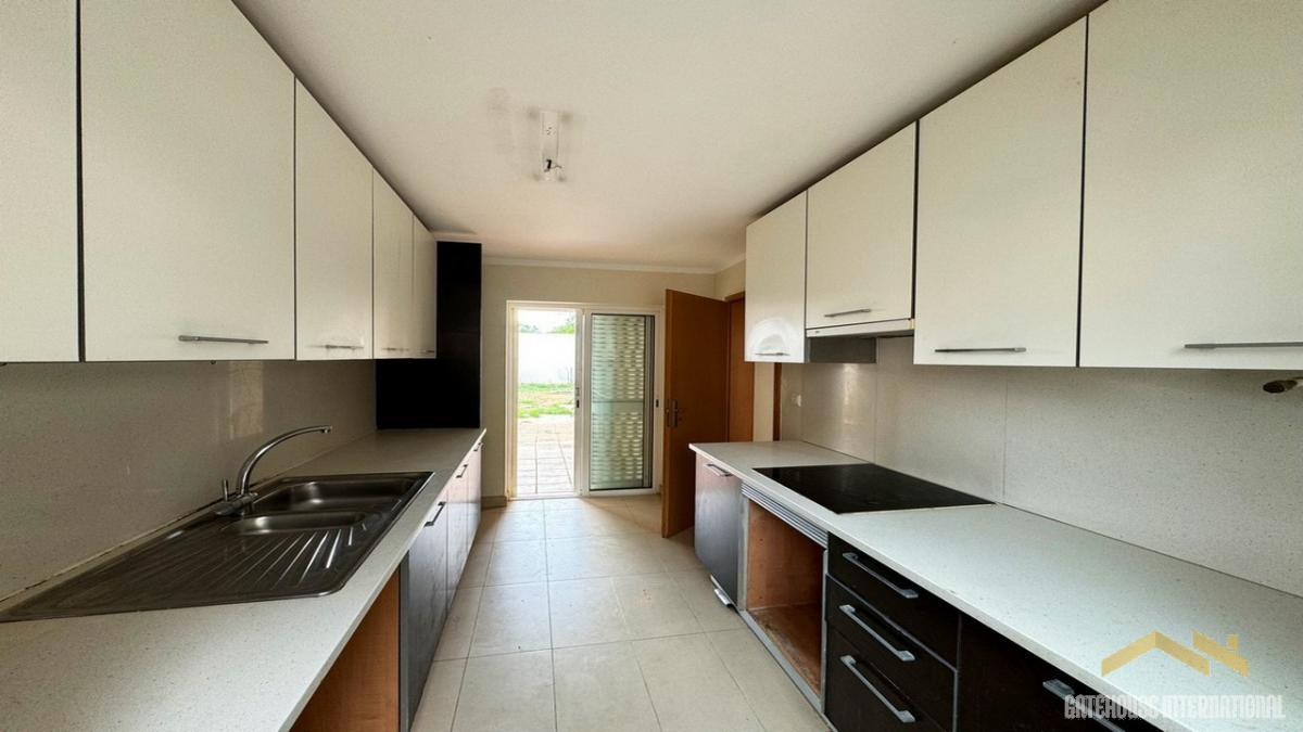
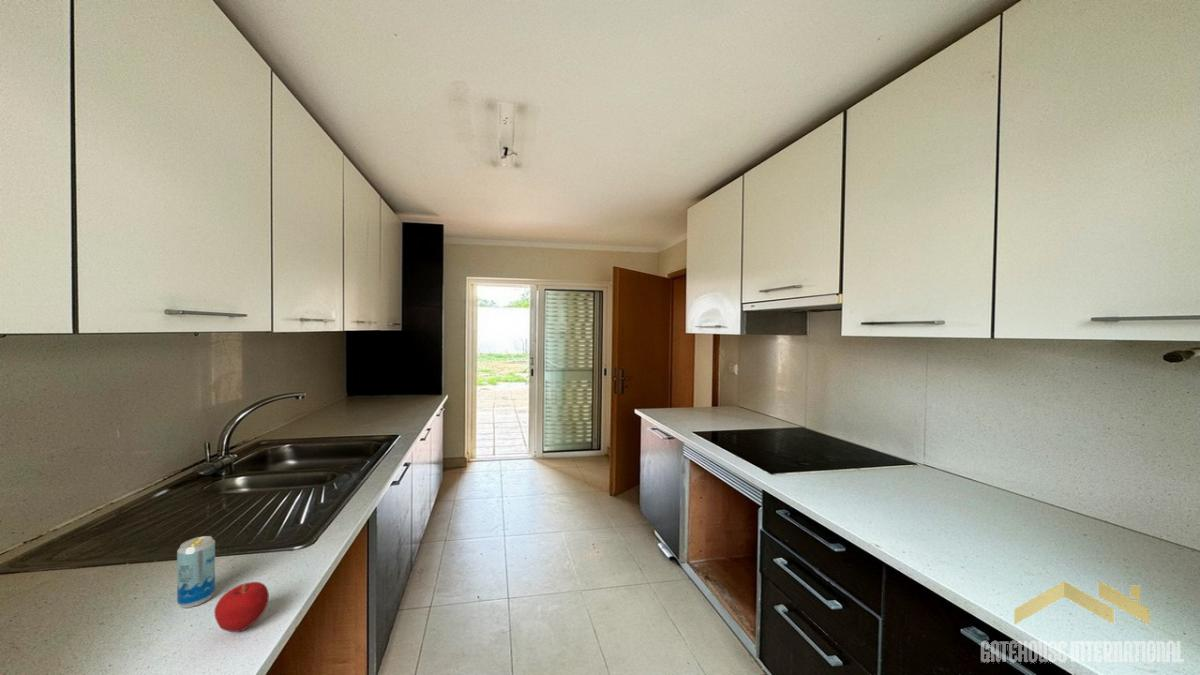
+ apple [213,581,270,633]
+ beverage can [176,535,216,609]
